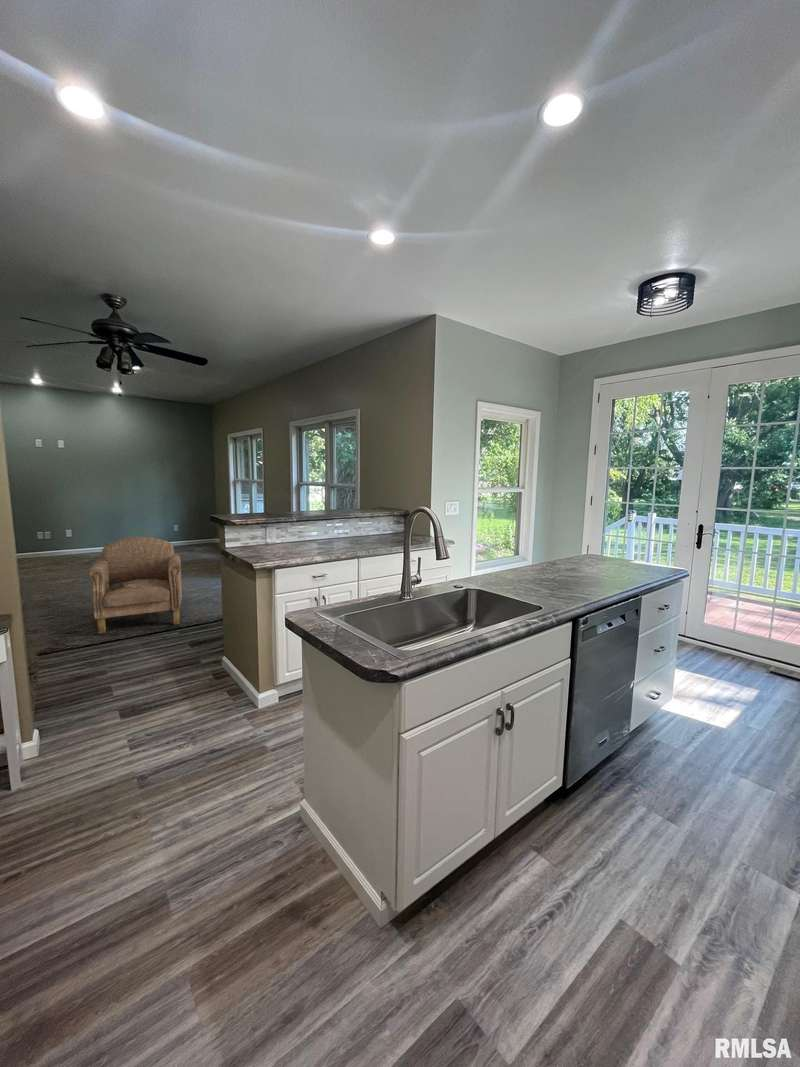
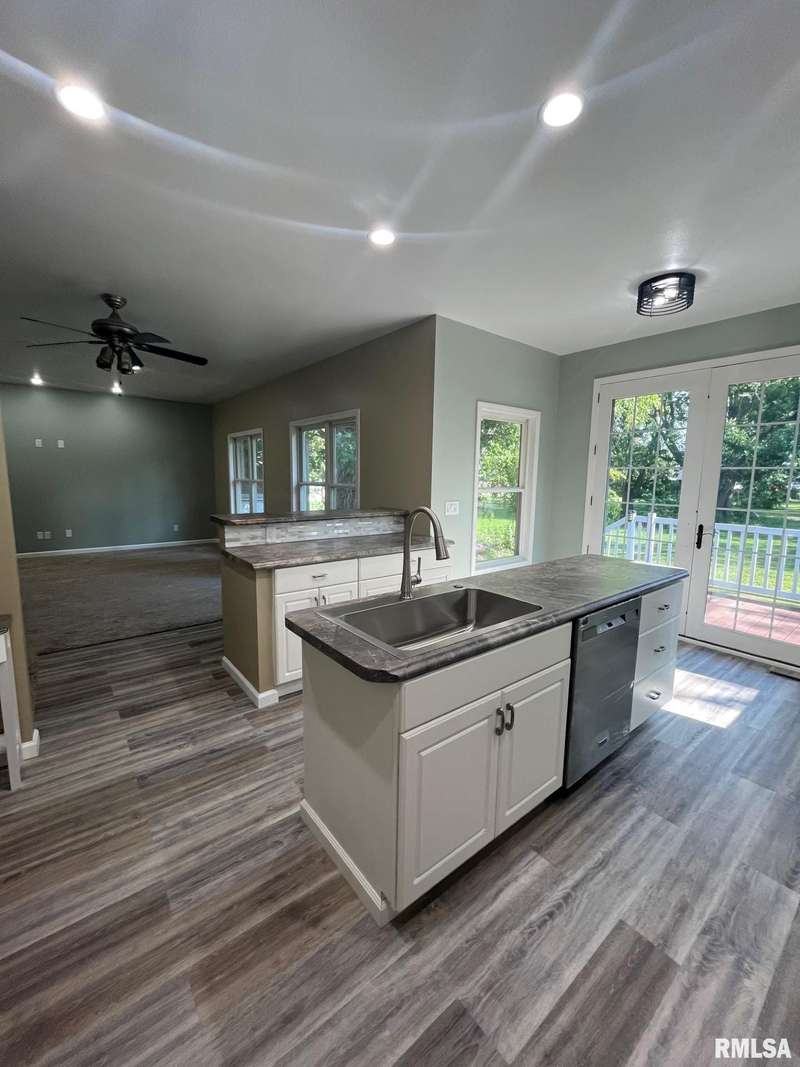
- armchair [88,535,183,635]
